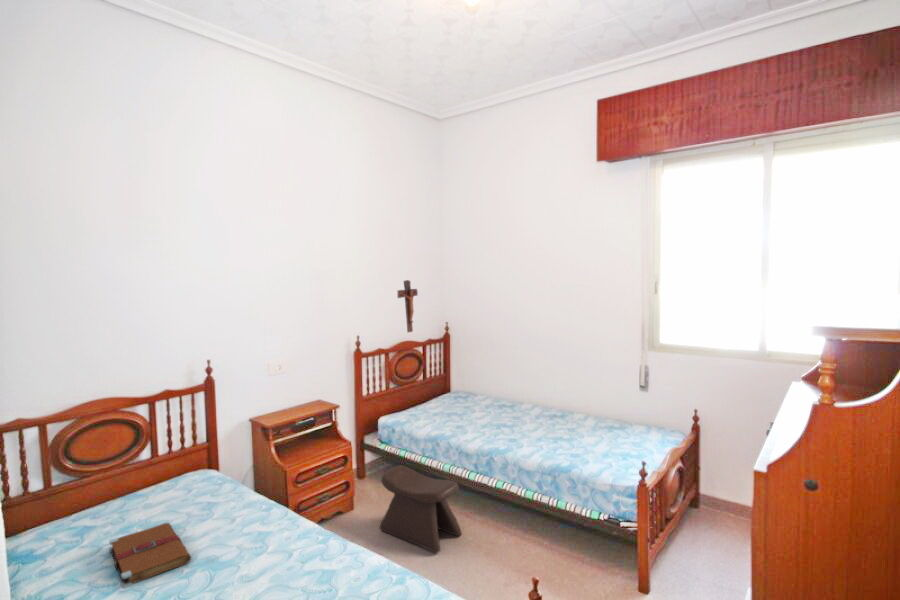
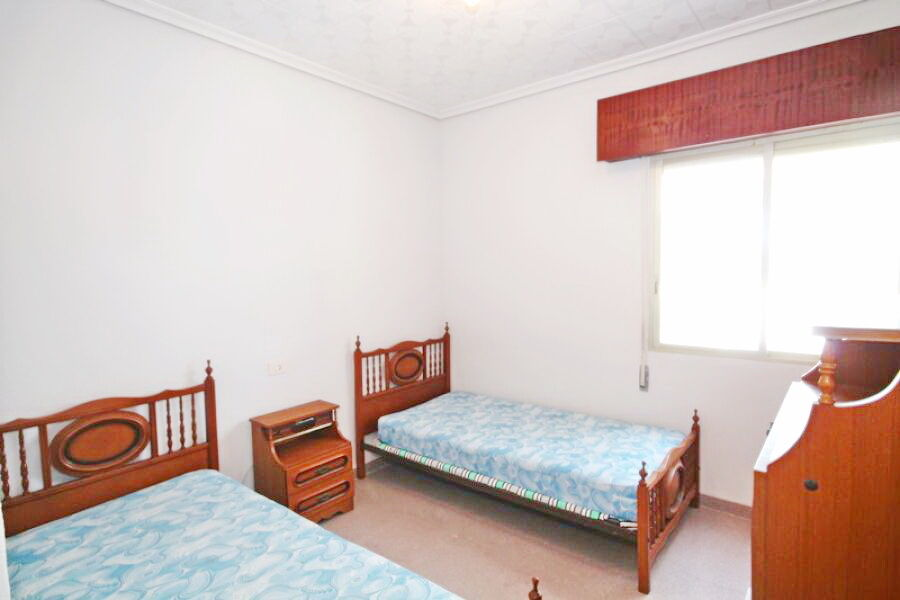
- book [108,522,192,589]
- crucifix [396,279,419,334]
- stool [378,464,463,554]
